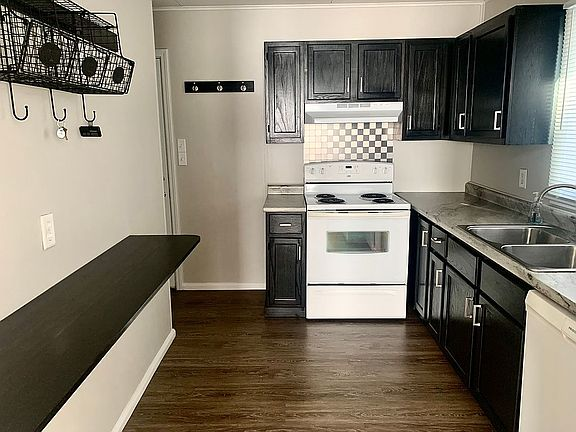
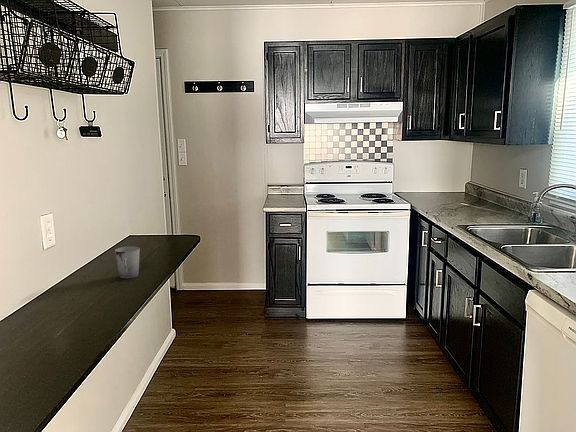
+ cup [114,246,141,279]
